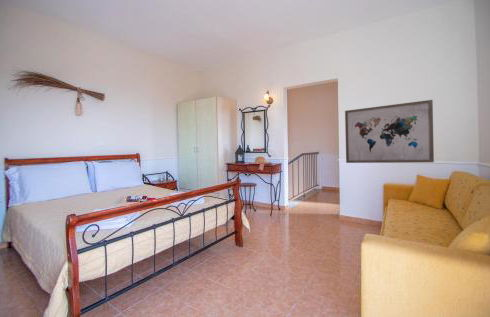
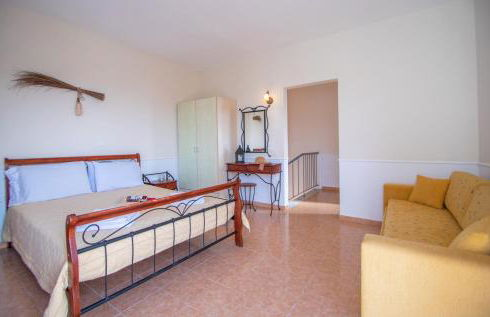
- wall art [344,99,435,164]
